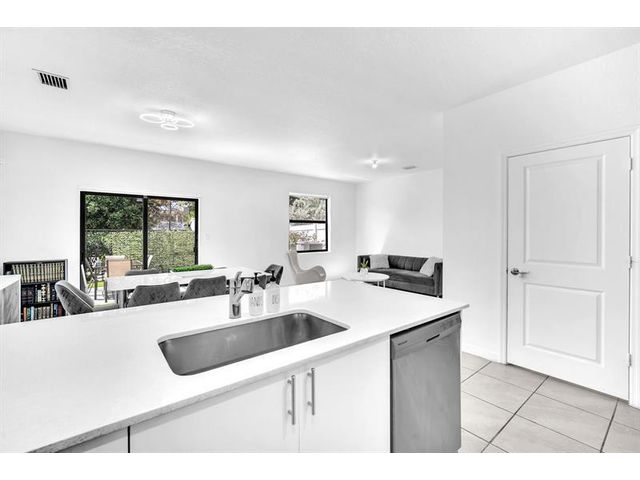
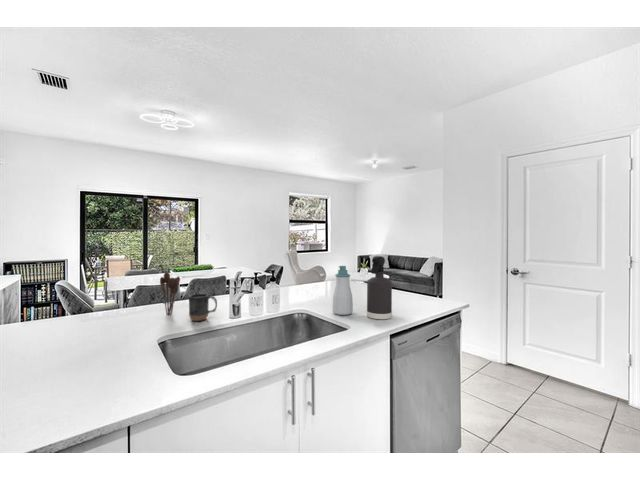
+ mug [187,291,218,322]
+ utensil holder [159,271,181,317]
+ soap bottle [331,265,354,316]
+ spray bottle [366,255,393,320]
